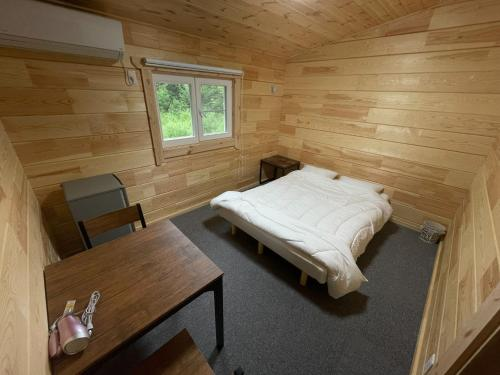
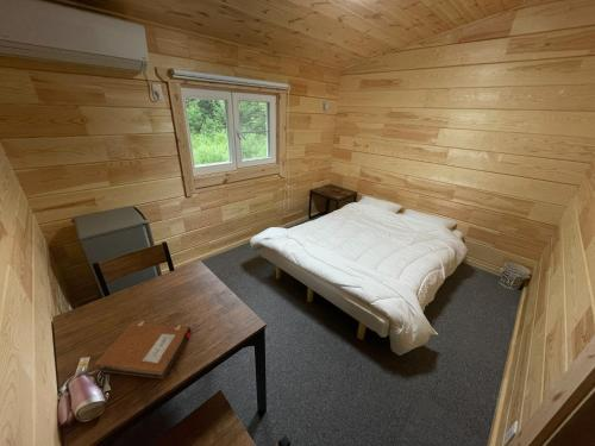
+ notebook [94,320,193,379]
